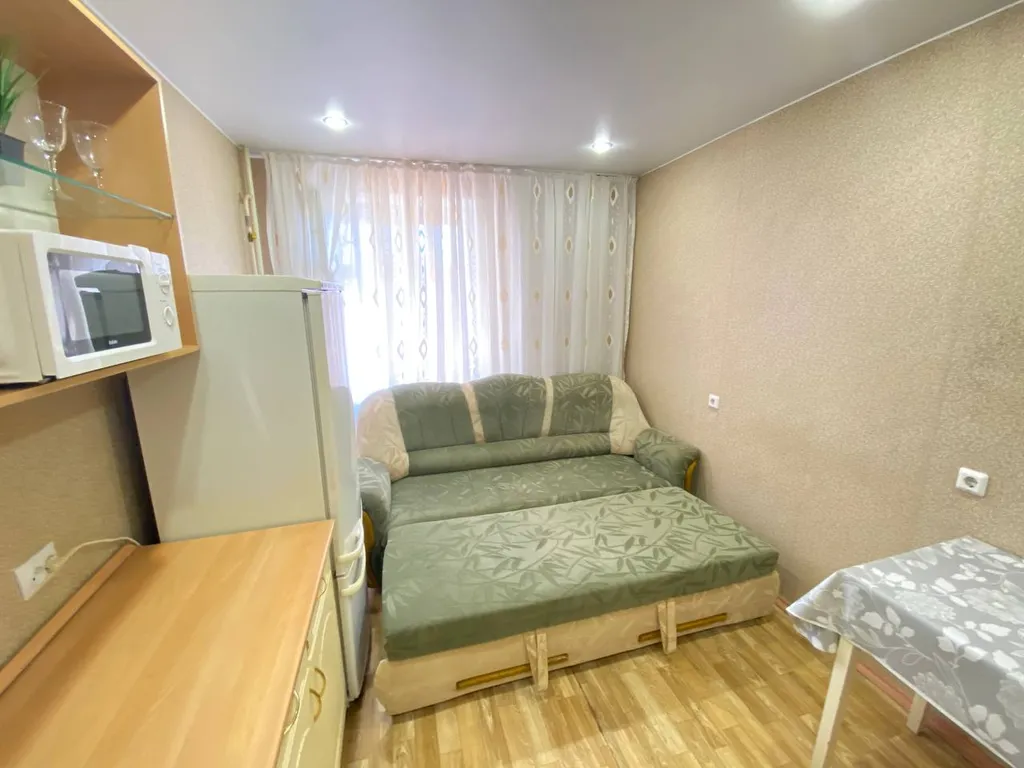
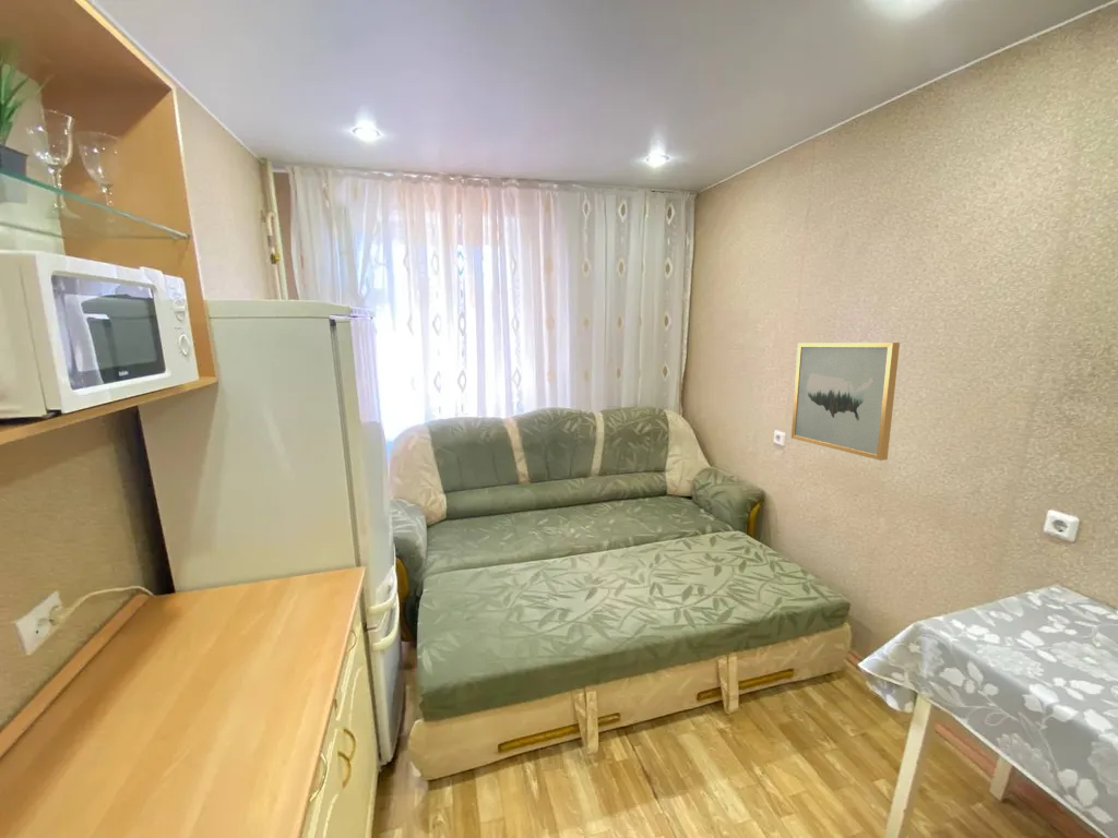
+ wall art [790,342,901,462]
